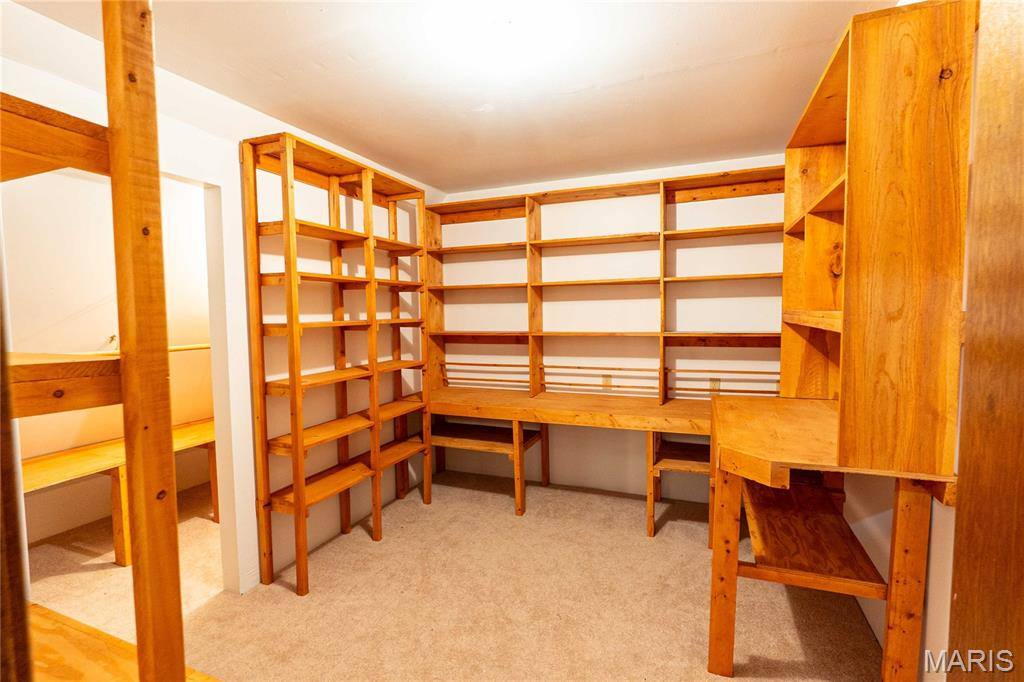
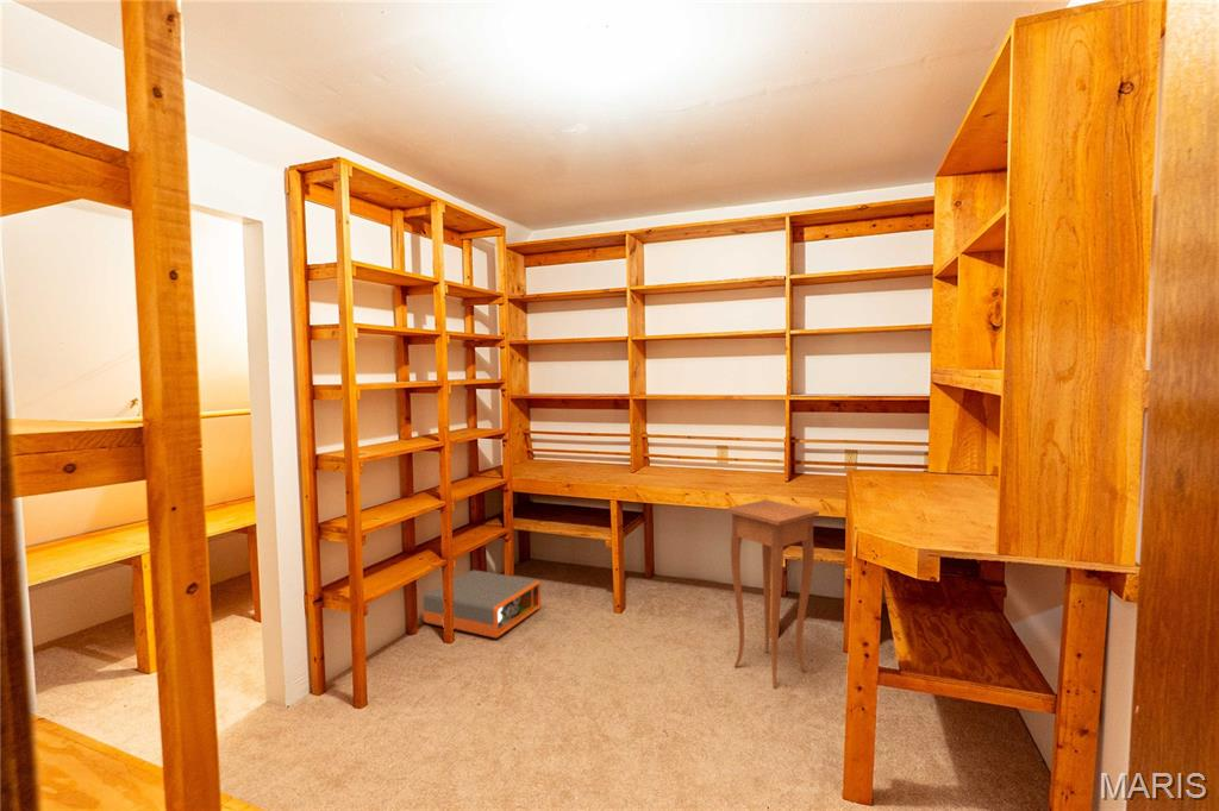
+ storage box [421,568,542,639]
+ side table [725,498,820,690]
